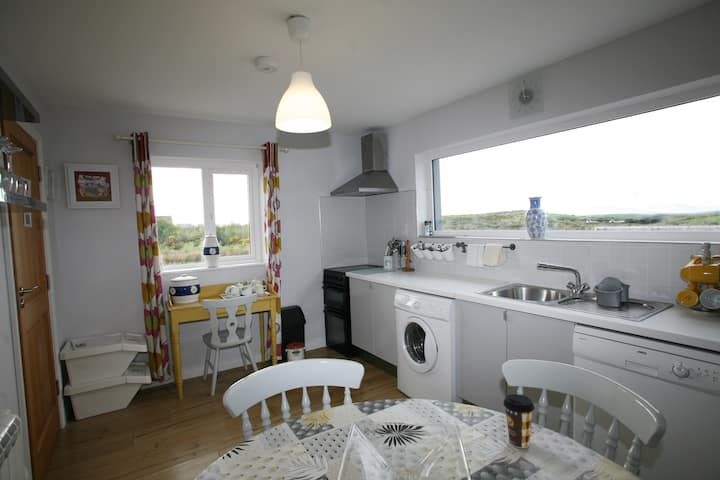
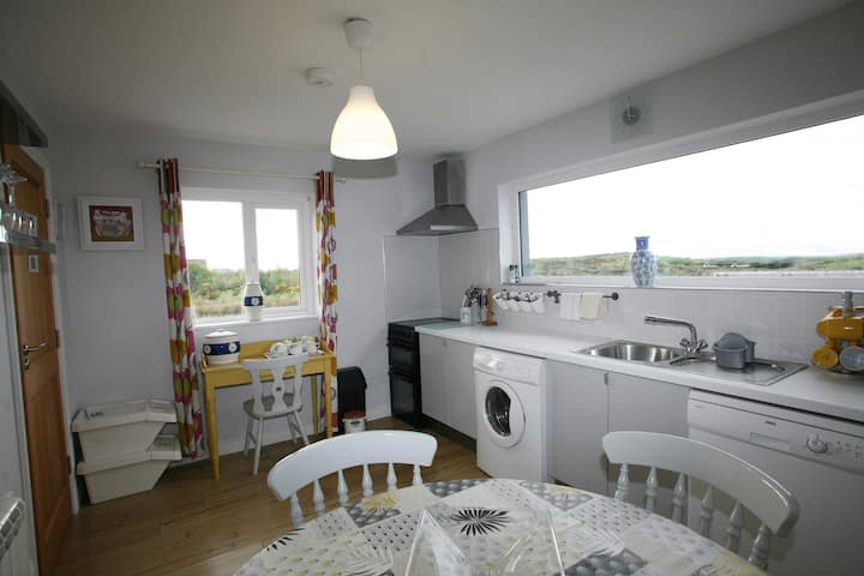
- coffee cup [502,393,535,449]
